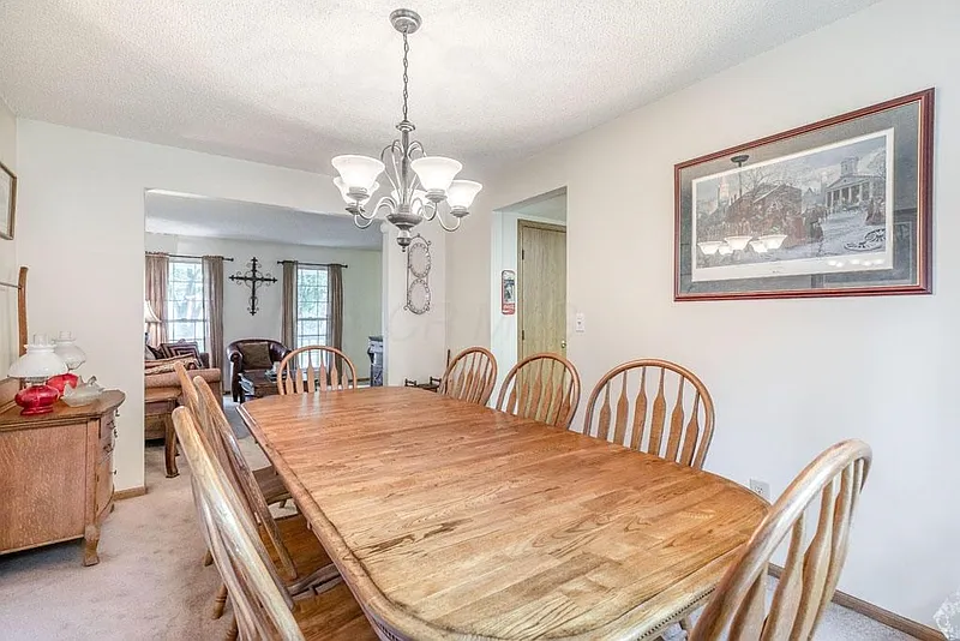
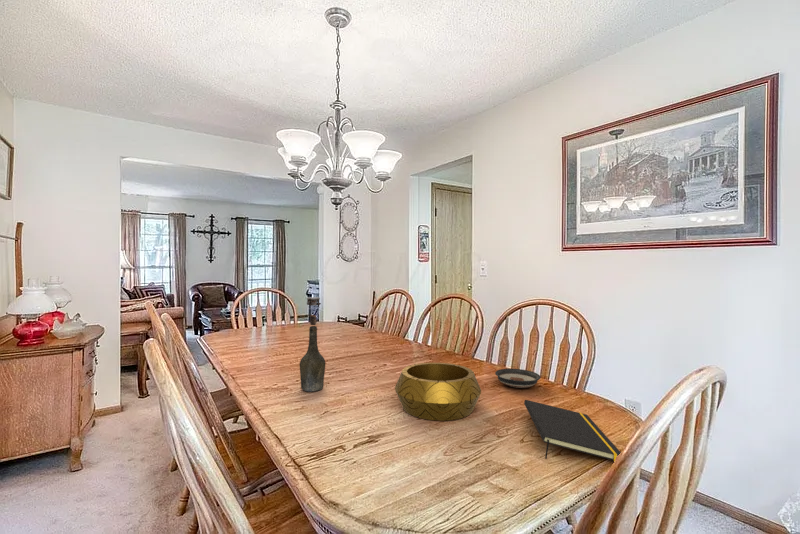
+ decorative bowl [394,362,482,422]
+ saucer [494,368,542,389]
+ notepad [523,399,622,462]
+ bottle [299,296,326,393]
